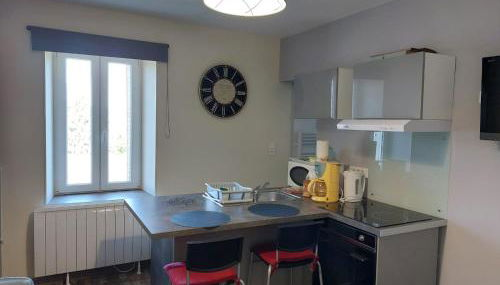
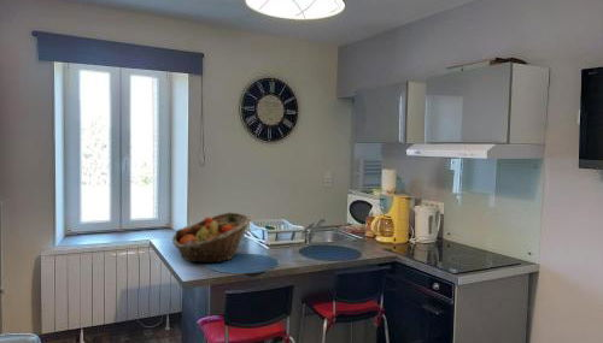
+ fruit basket [171,212,252,265]
